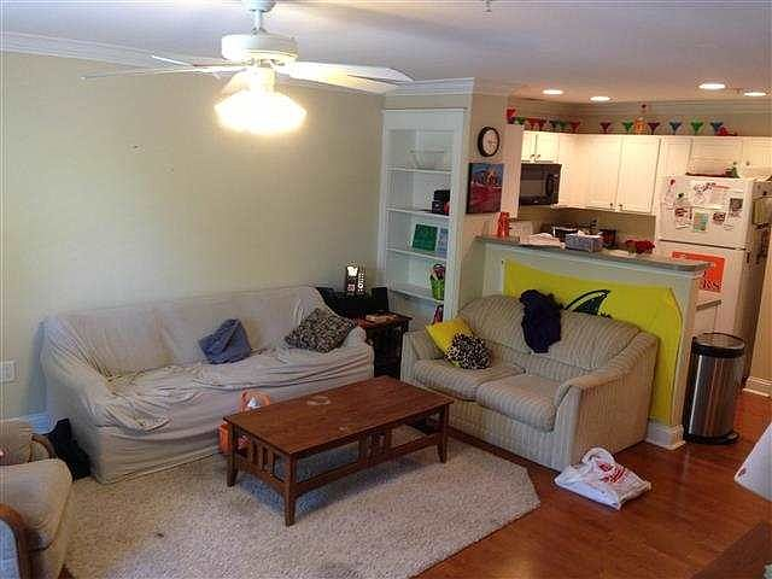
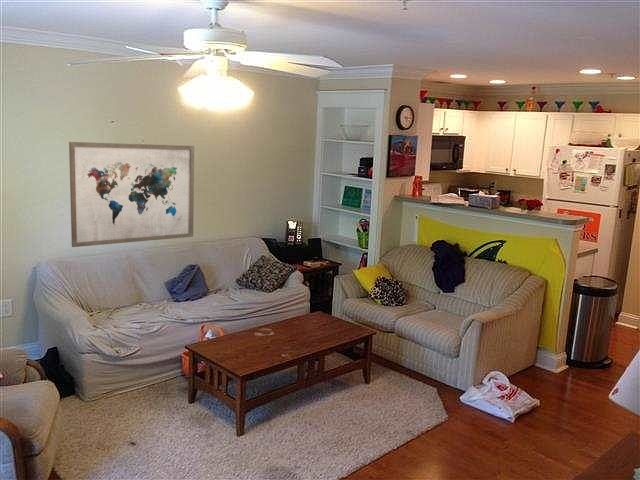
+ wall art [68,141,195,248]
